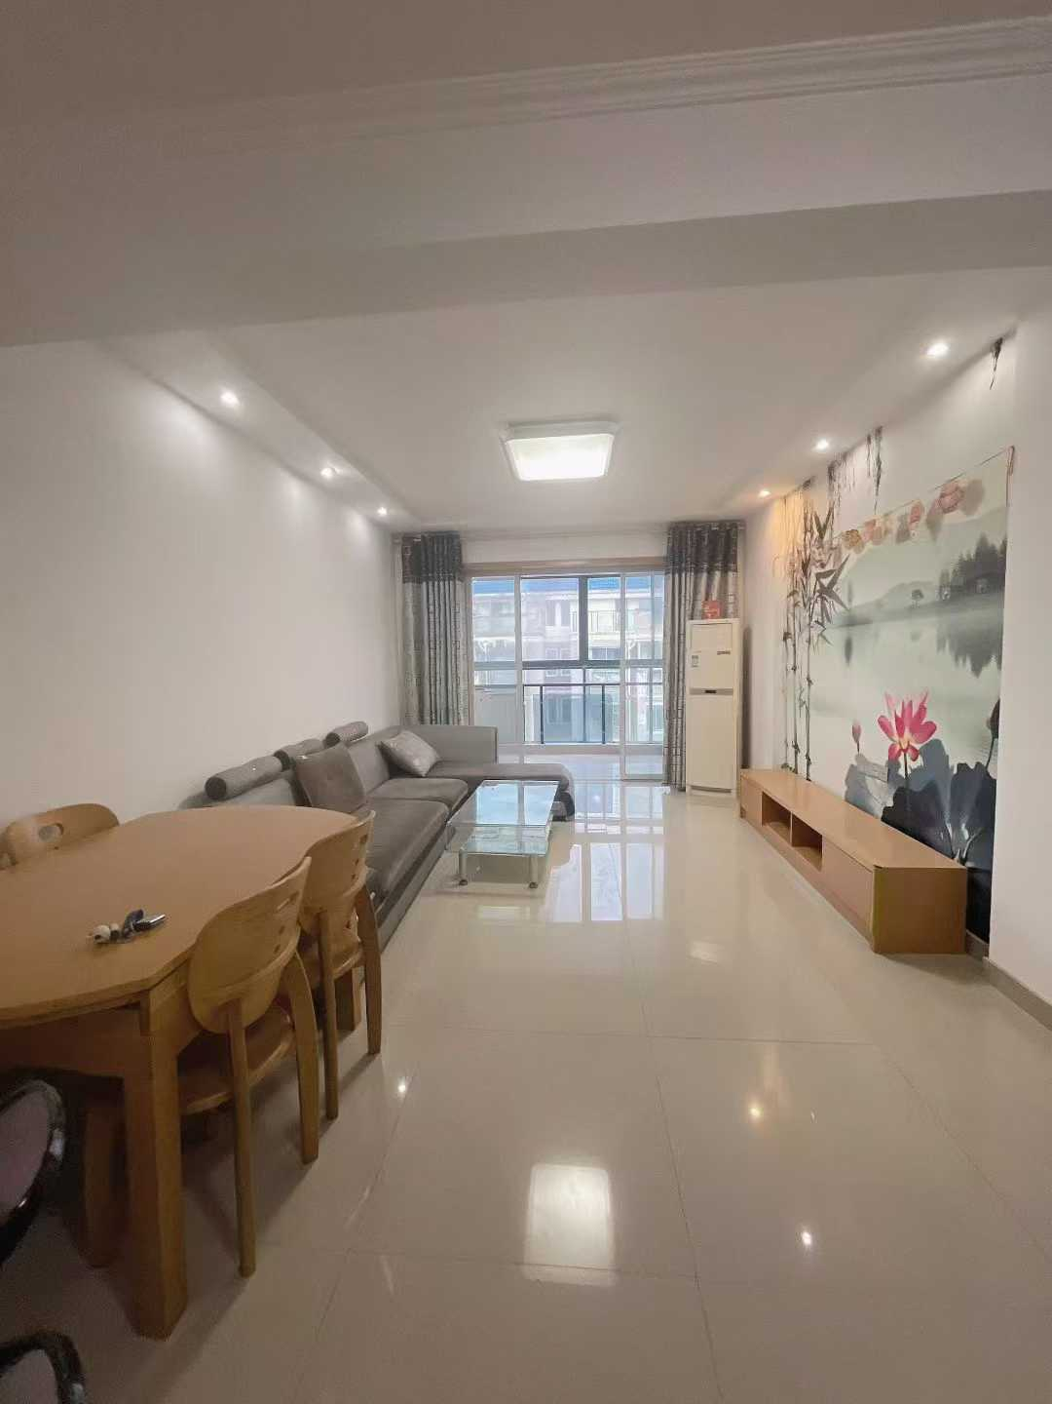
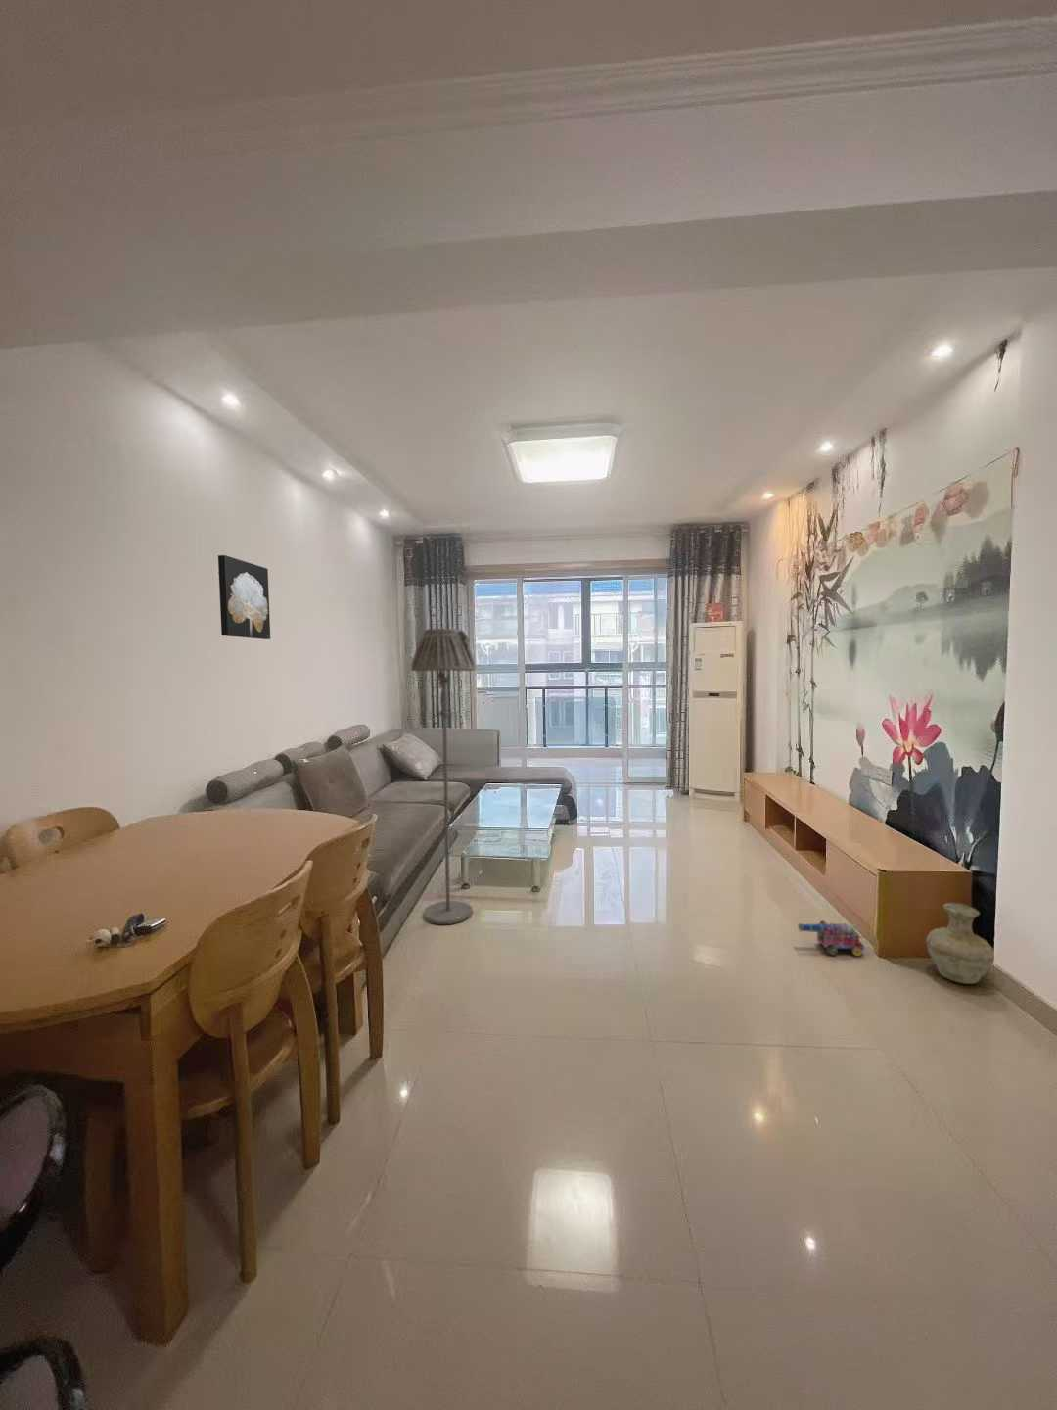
+ toy cannon [797,919,866,958]
+ vase [925,902,995,985]
+ floor lamp [410,627,477,925]
+ wall art [218,554,271,641]
